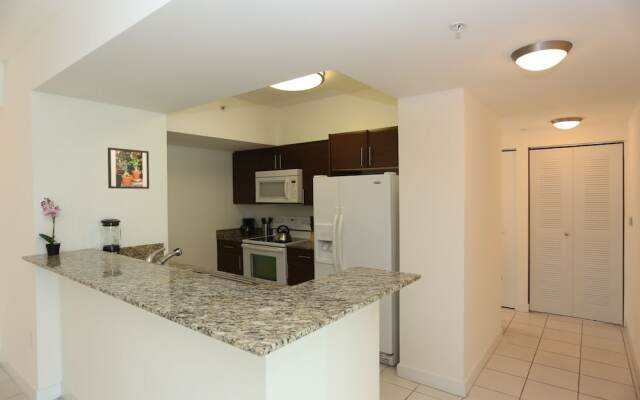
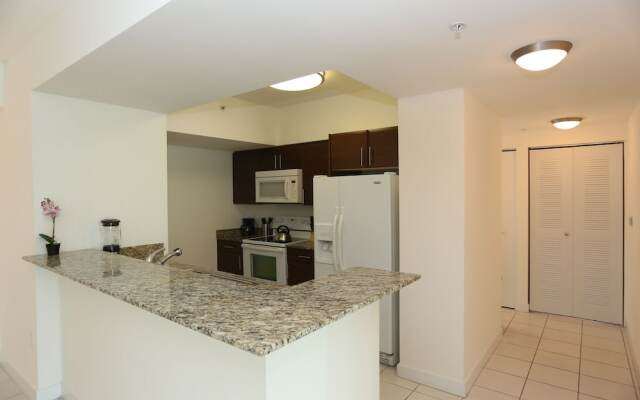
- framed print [107,147,150,190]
